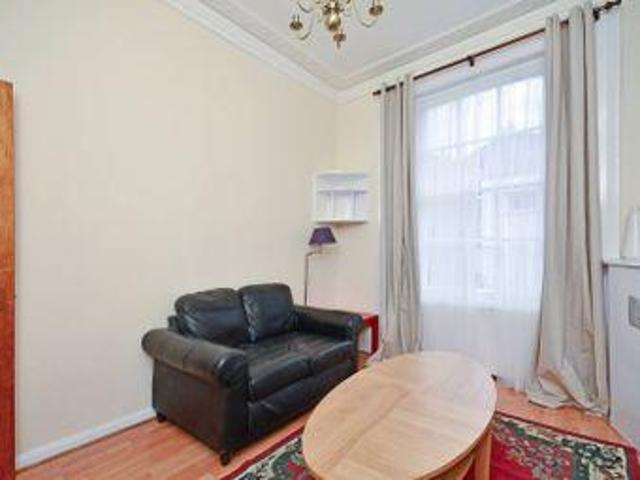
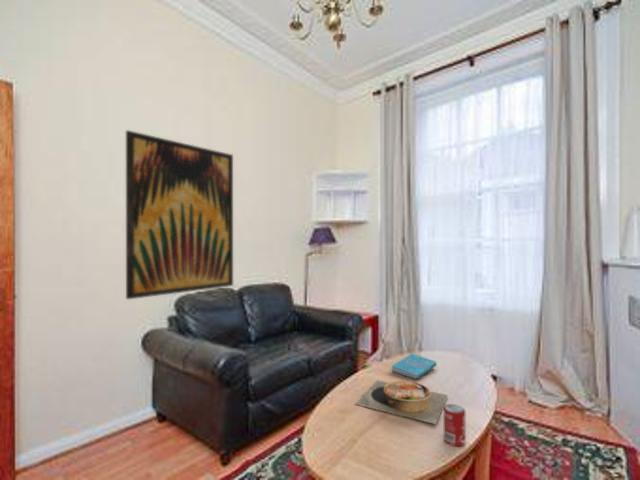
+ bowl [354,379,449,425]
+ wall art [125,129,234,300]
+ beverage can [443,403,467,447]
+ cover [391,352,438,380]
